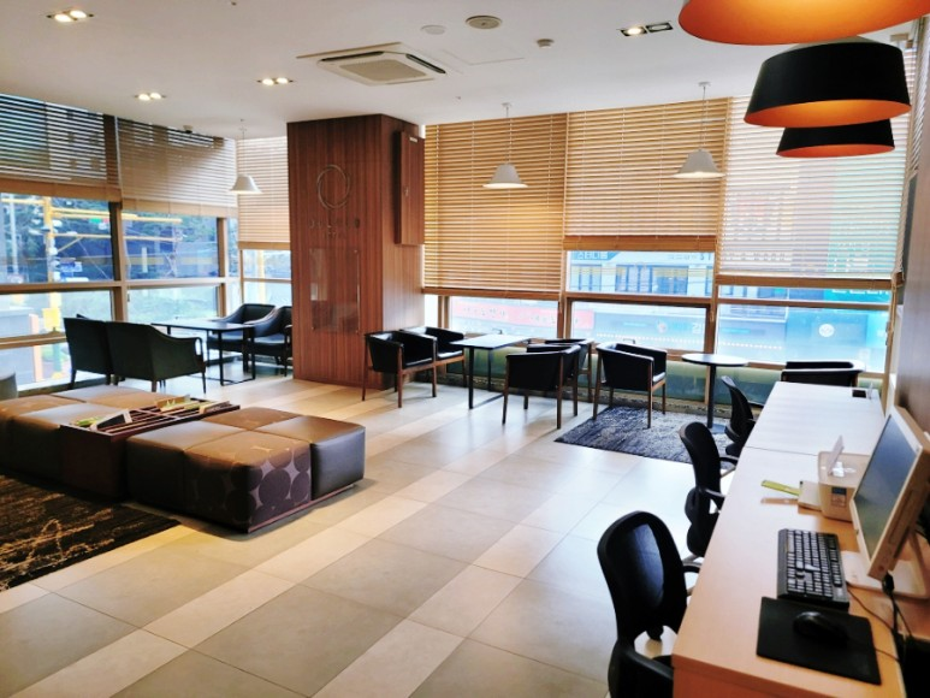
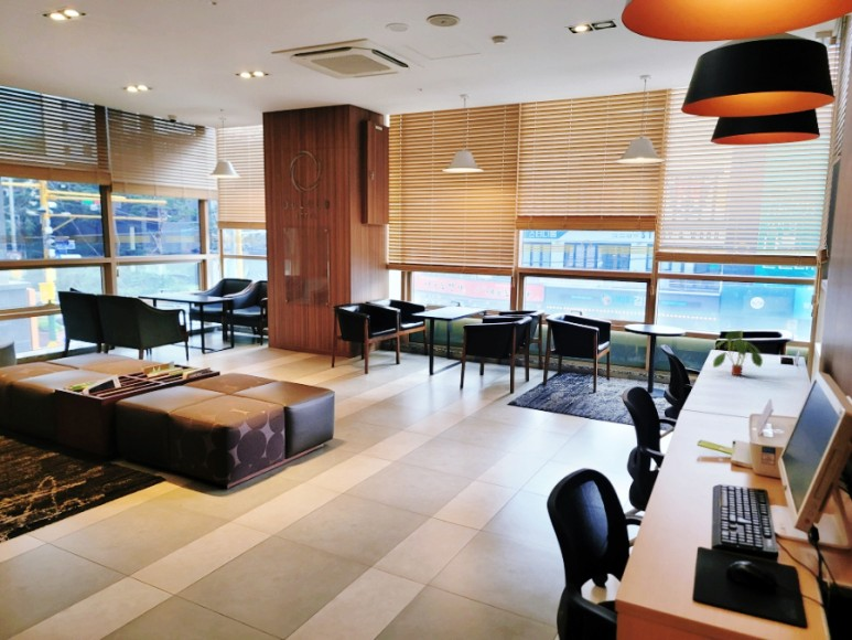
+ plant [712,330,764,376]
